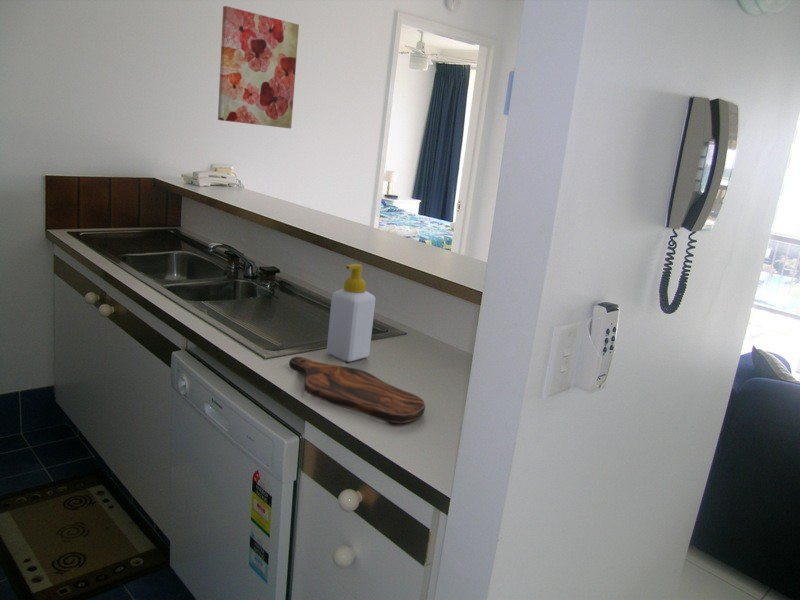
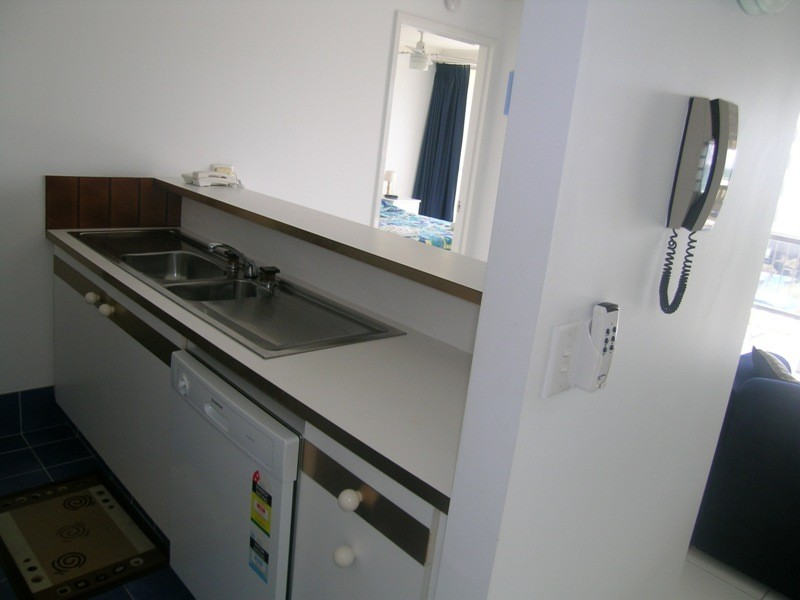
- soap bottle [326,263,376,363]
- wall art [217,5,300,130]
- cutting board [288,356,426,424]
